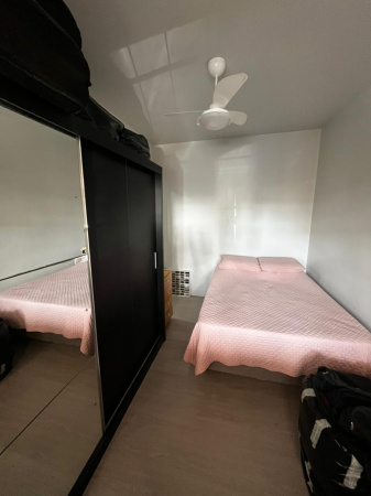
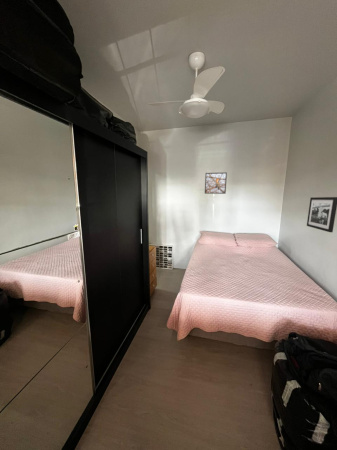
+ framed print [204,171,228,195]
+ picture frame [306,196,337,233]
